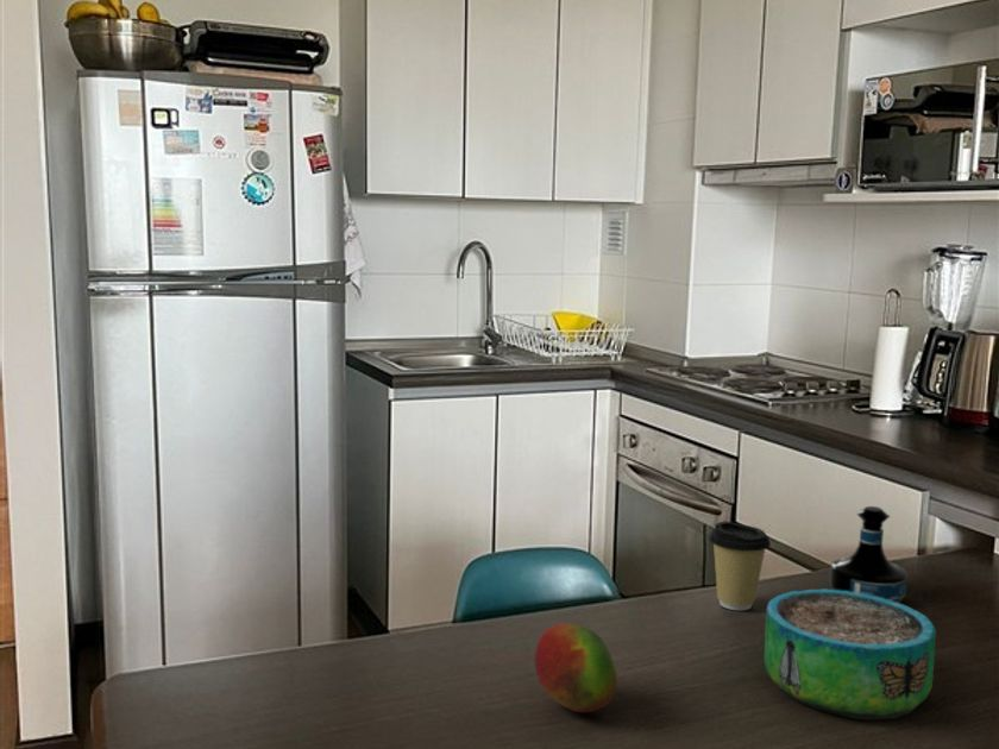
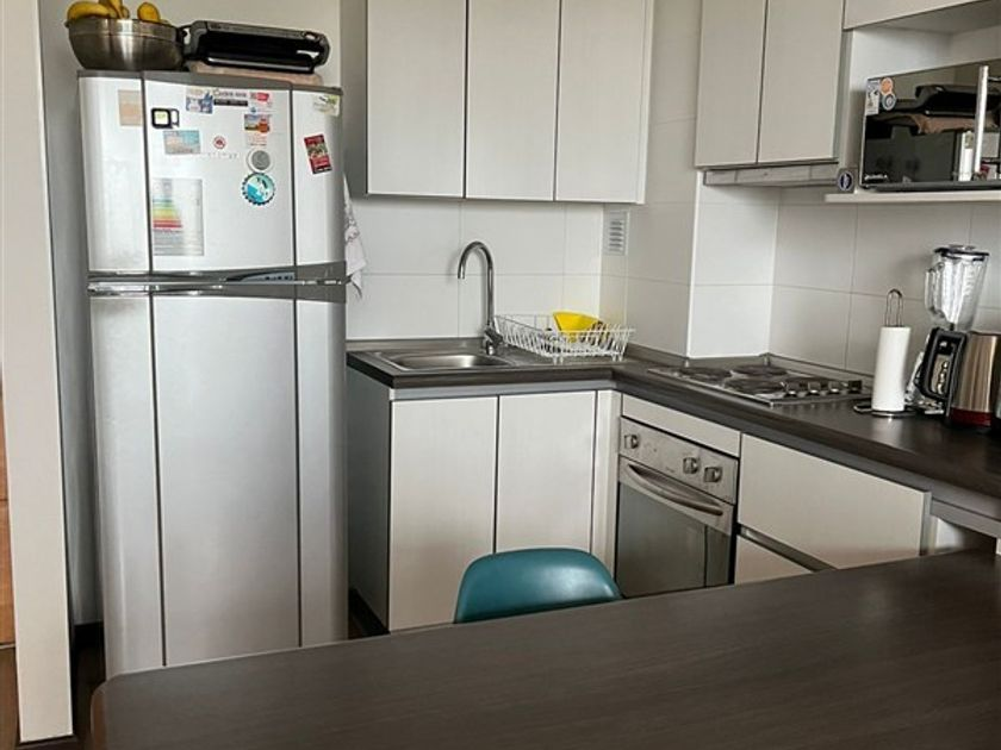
- coffee cup [708,521,772,611]
- tequila bottle [829,505,909,604]
- decorative bowl [764,587,937,722]
- fruit [534,622,618,713]
